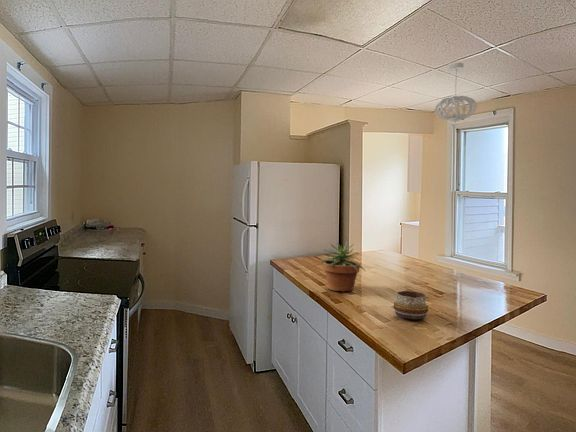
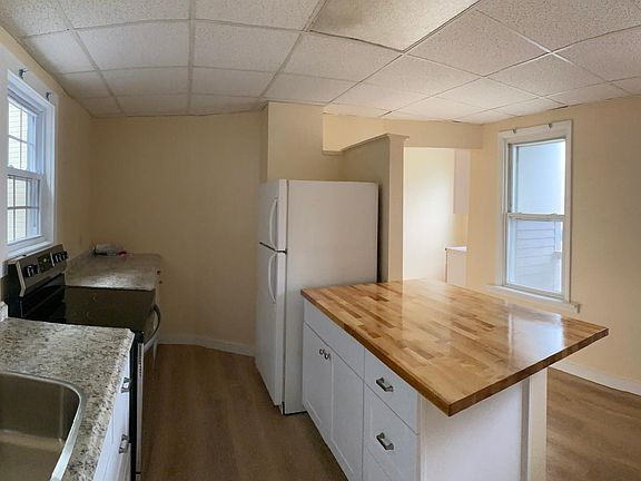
- potted plant [319,240,367,292]
- pendant light [434,62,478,123]
- decorative bowl [392,290,429,320]
